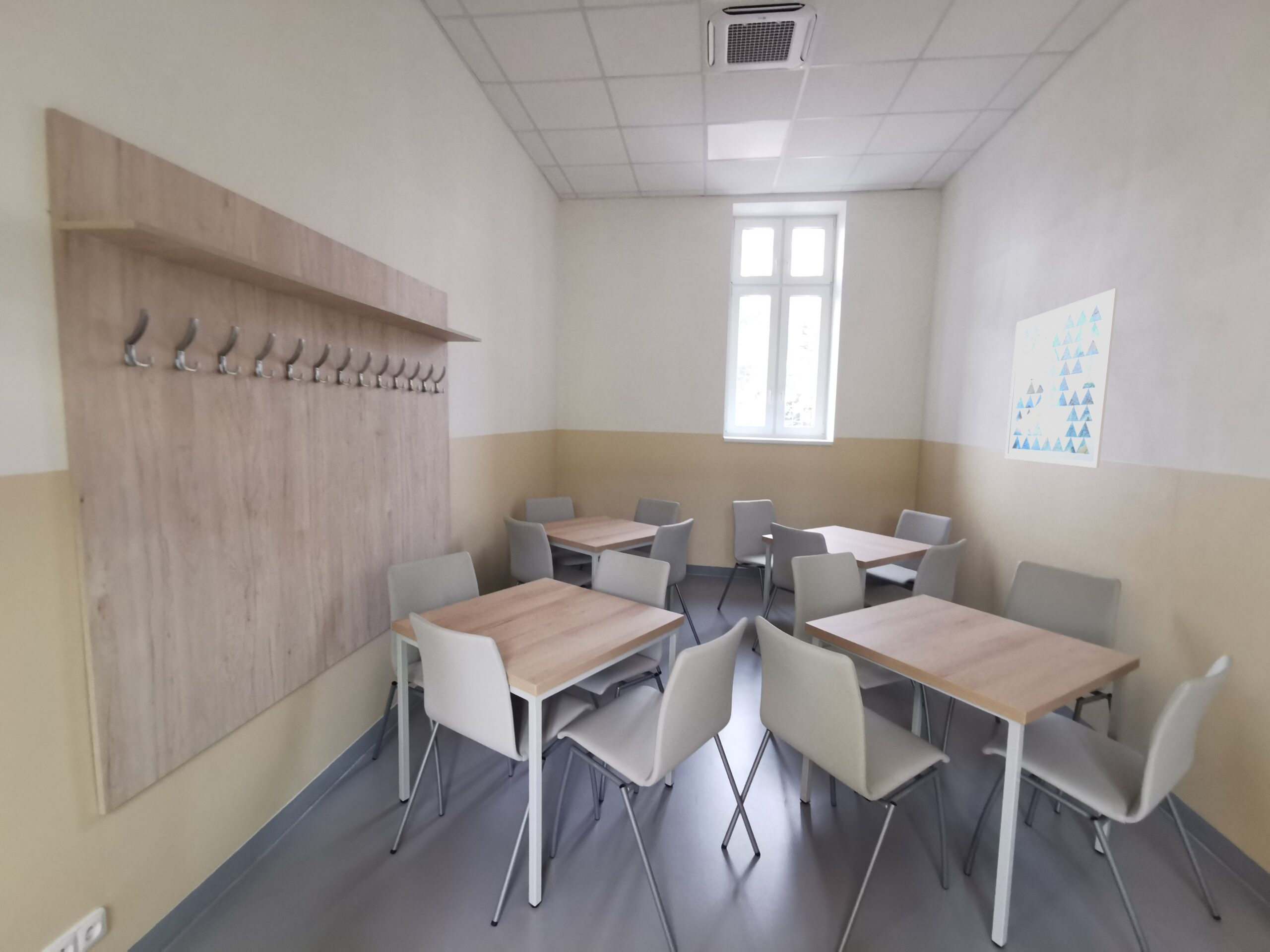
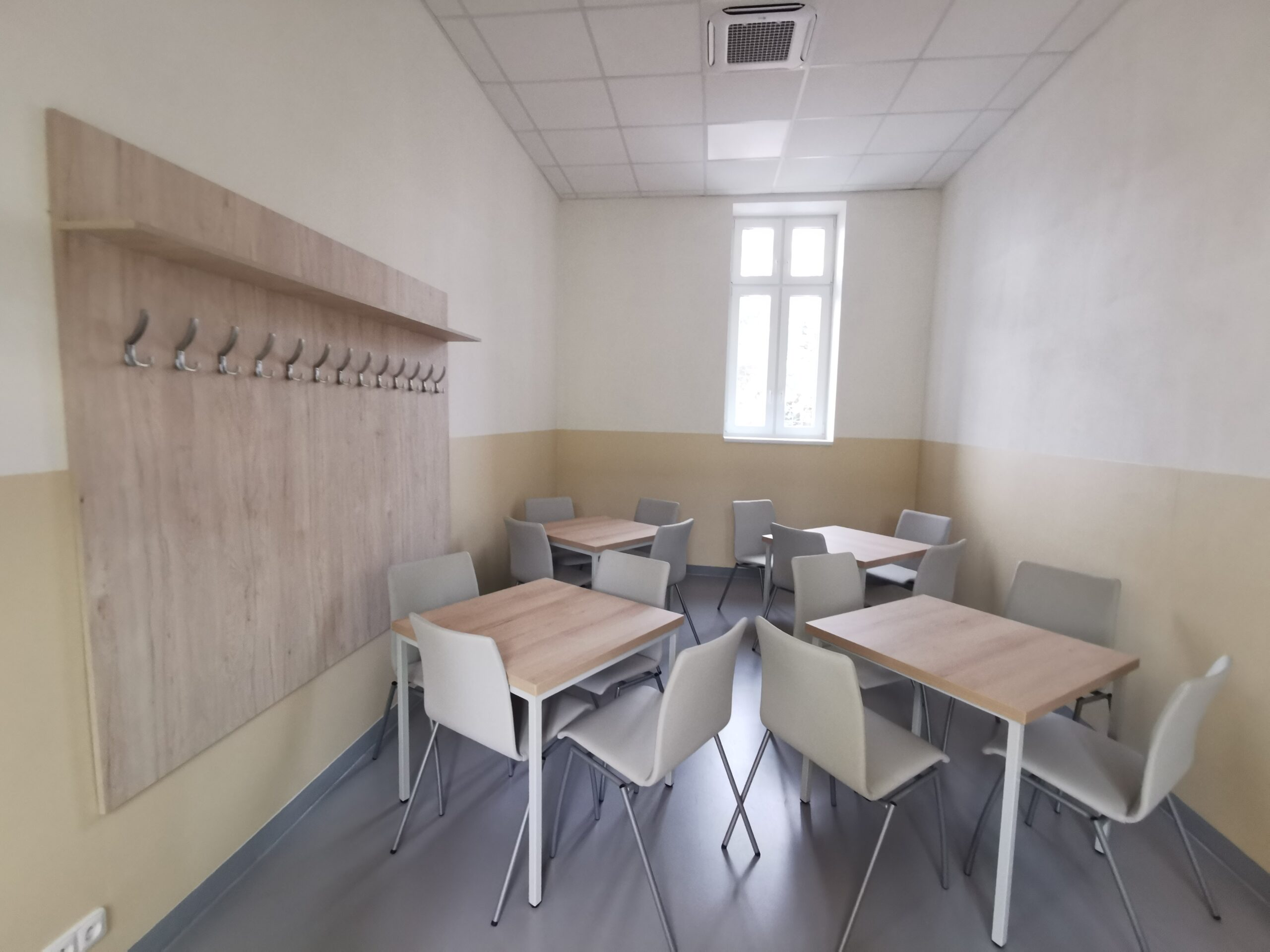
- wall art [1005,288,1118,469]
